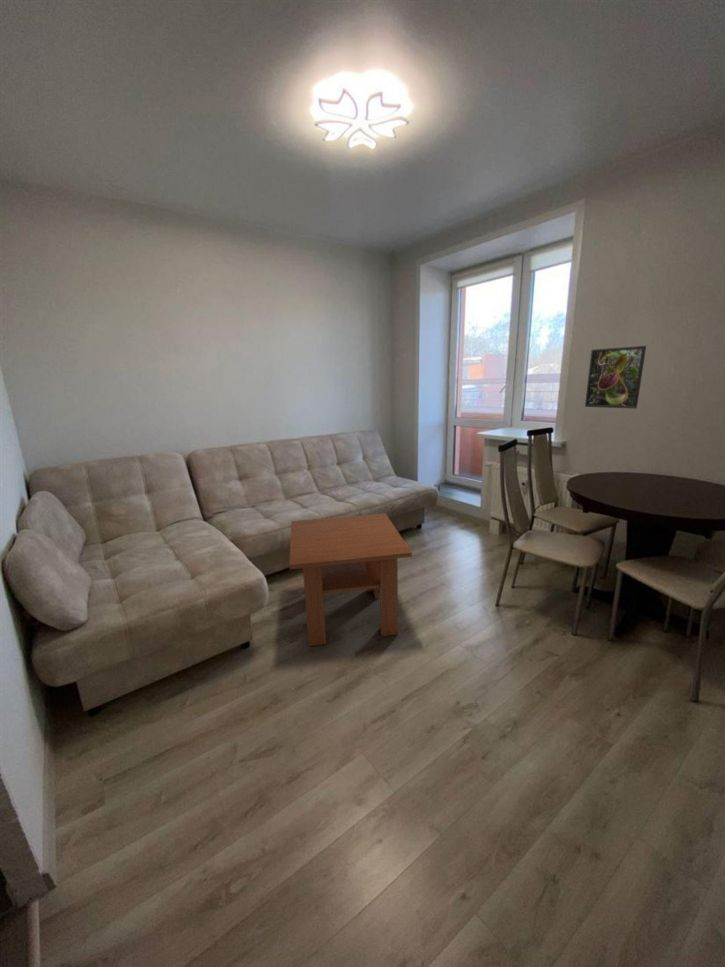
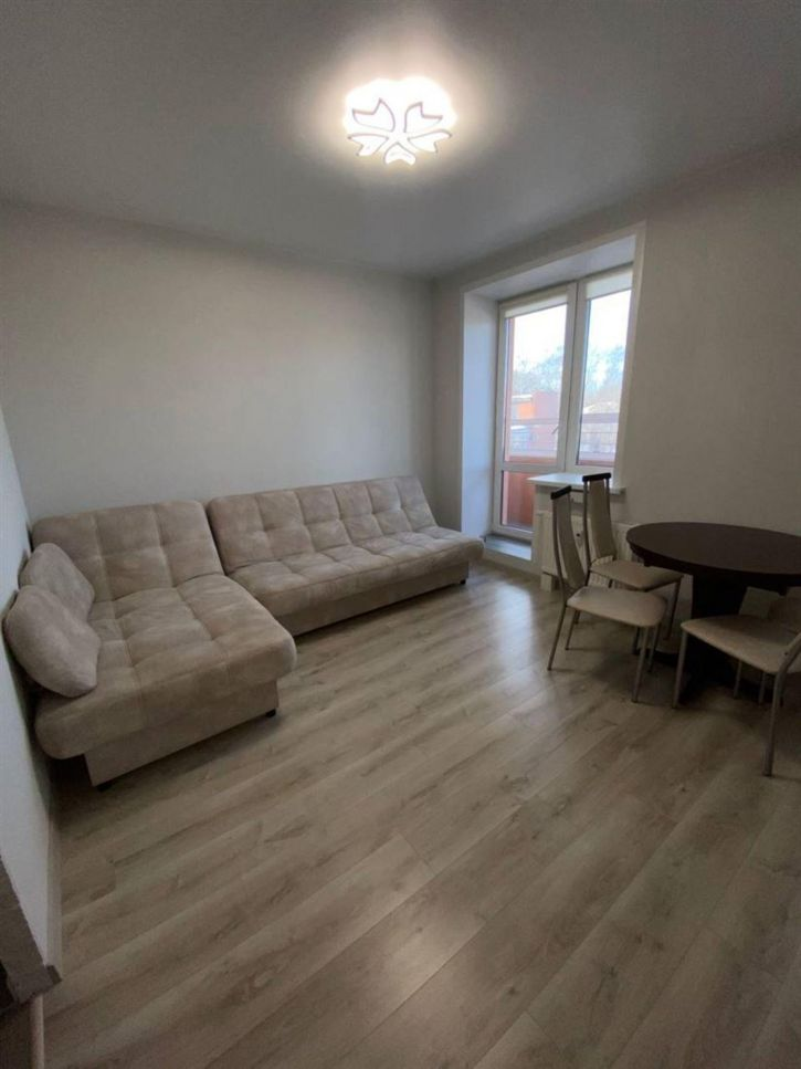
- coffee table [288,512,413,647]
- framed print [584,345,647,409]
